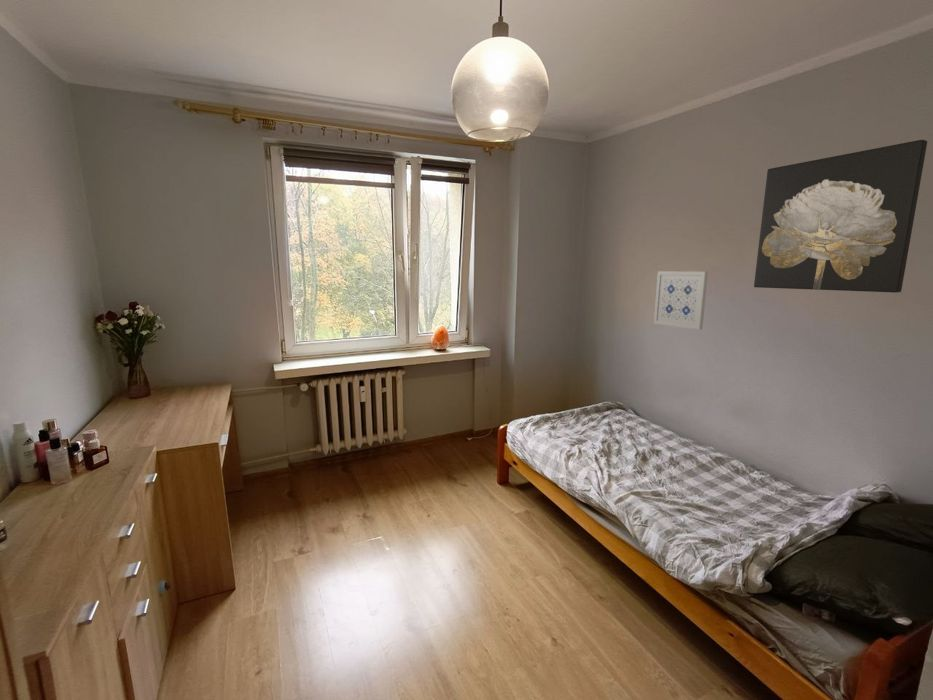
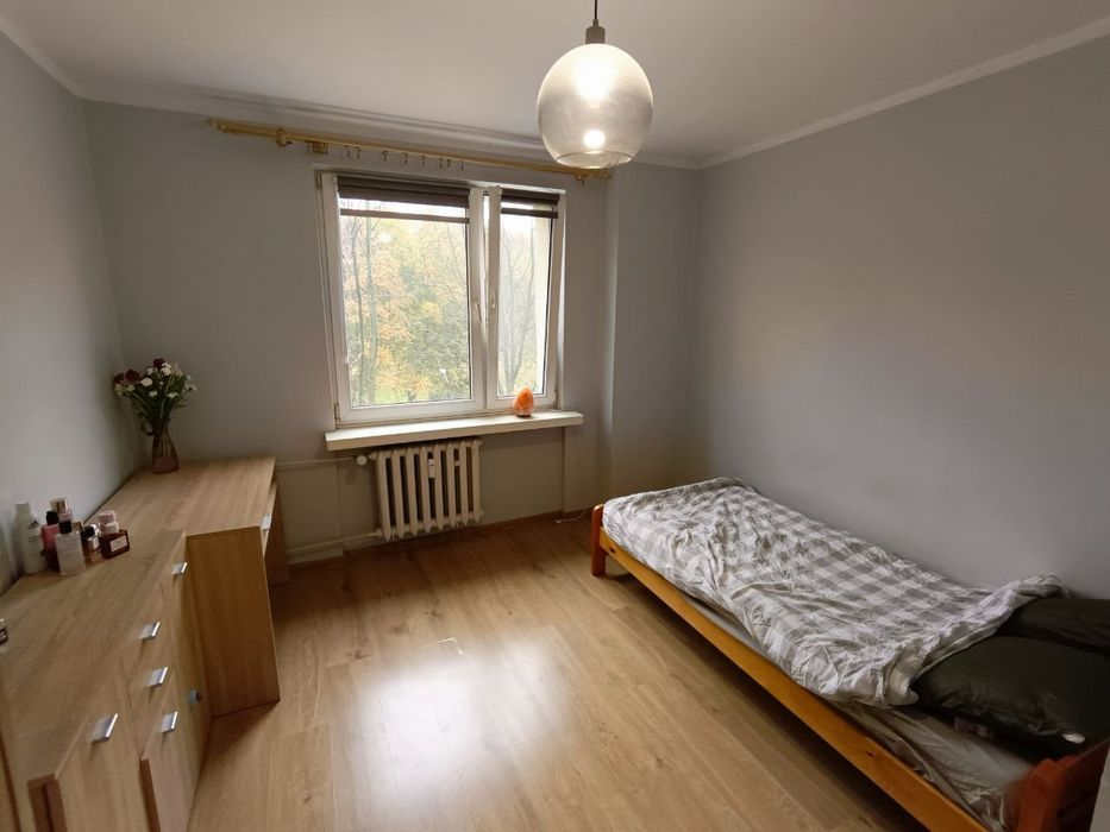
- wall art [753,139,928,294]
- wall art [653,270,709,331]
